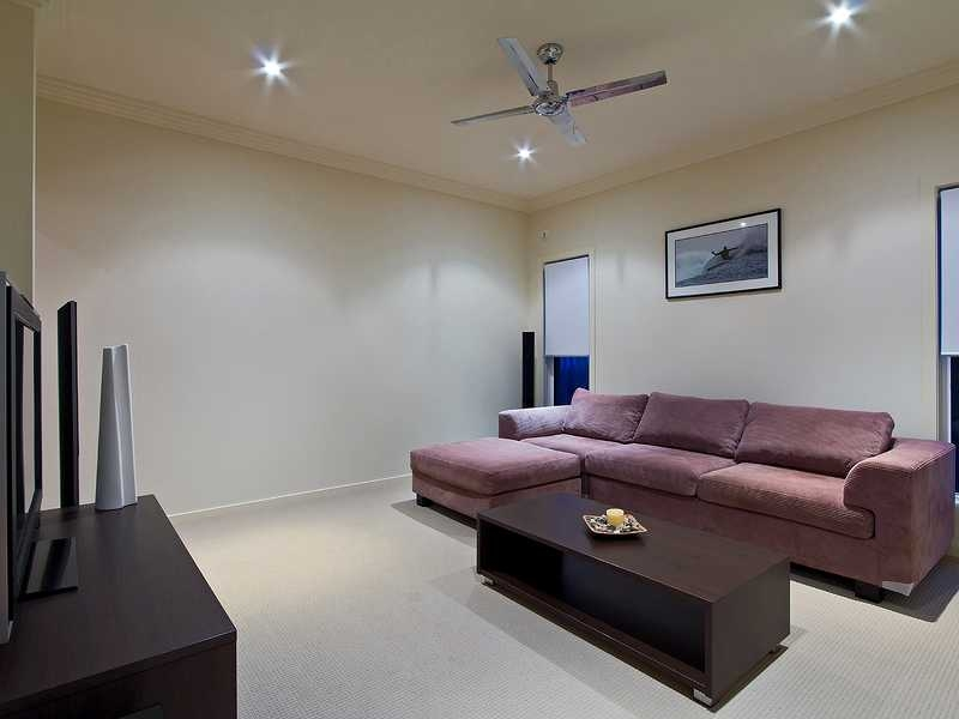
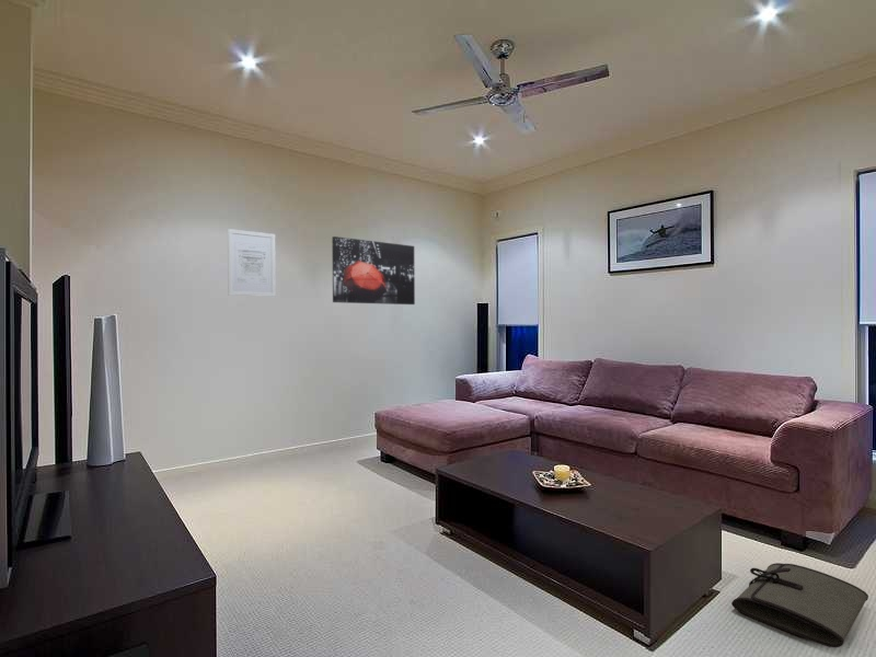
+ wall art [331,235,416,306]
+ tool roll [730,562,869,648]
+ wall art [227,228,277,298]
